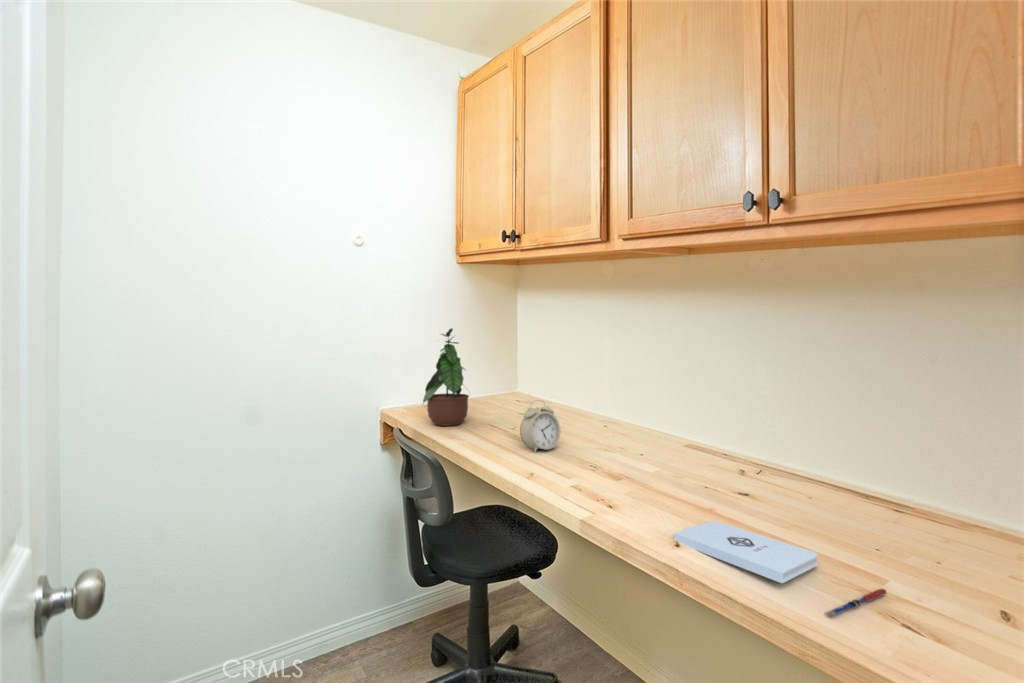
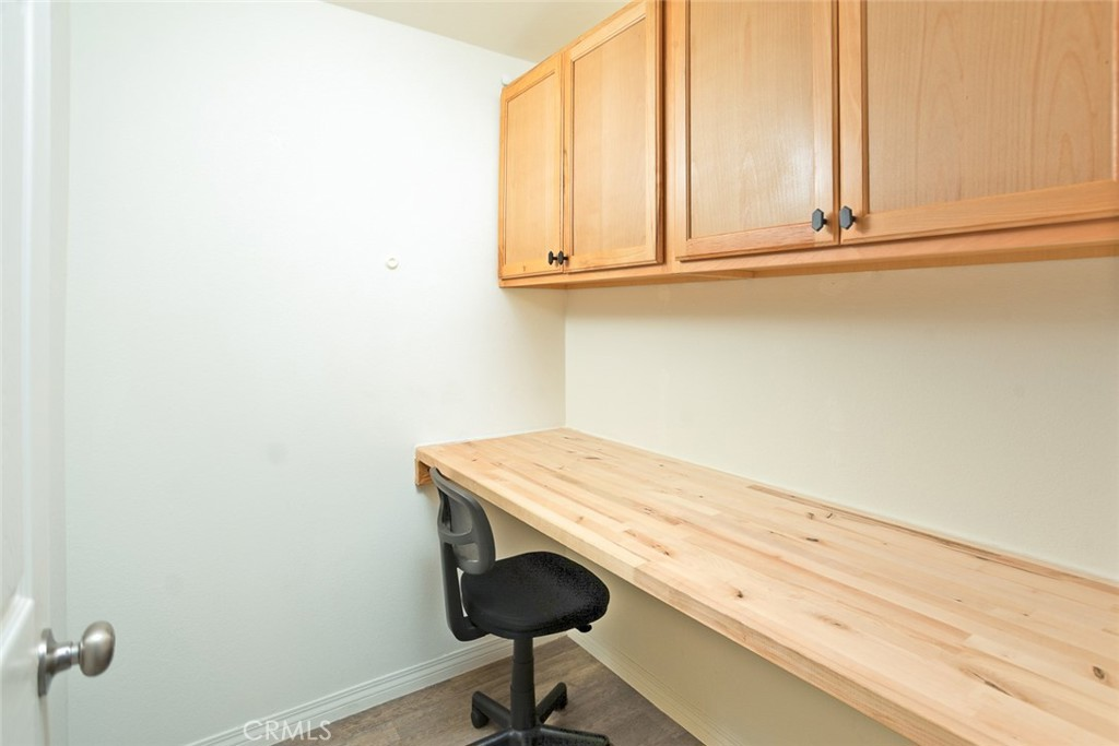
- notepad [673,520,819,584]
- alarm clock [519,399,562,453]
- pen [825,588,889,618]
- potted plant [421,327,473,427]
